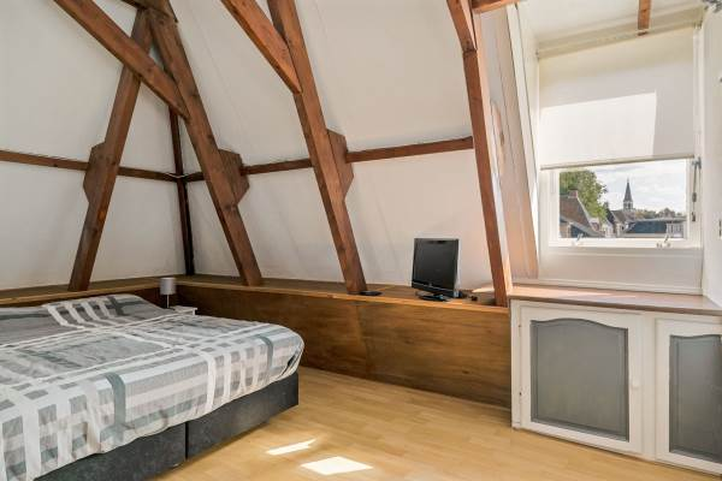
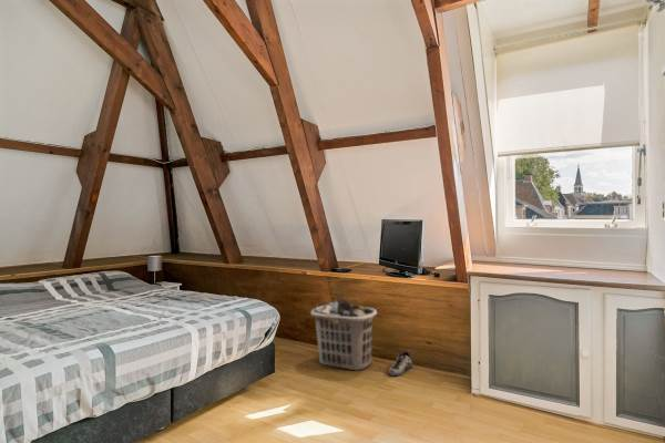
+ shoe [388,350,413,377]
+ clothes hamper [309,298,378,372]
